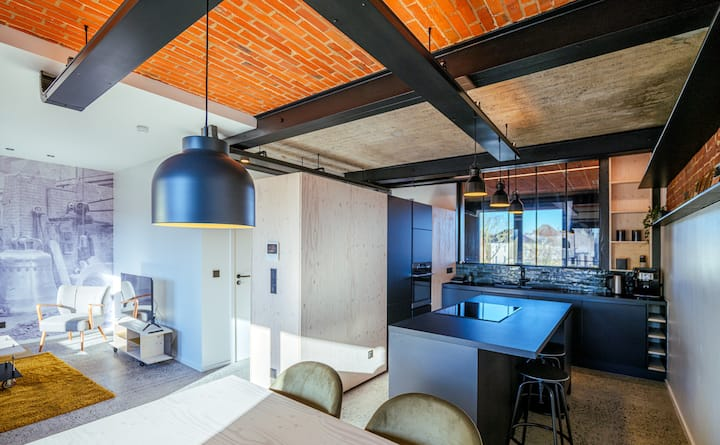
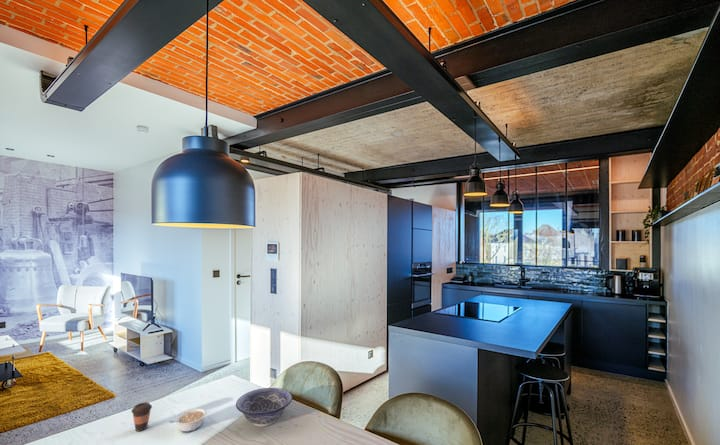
+ legume [168,407,208,433]
+ coffee cup [130,401,153,432]
+ decorative bowl [235,387,293,428]
